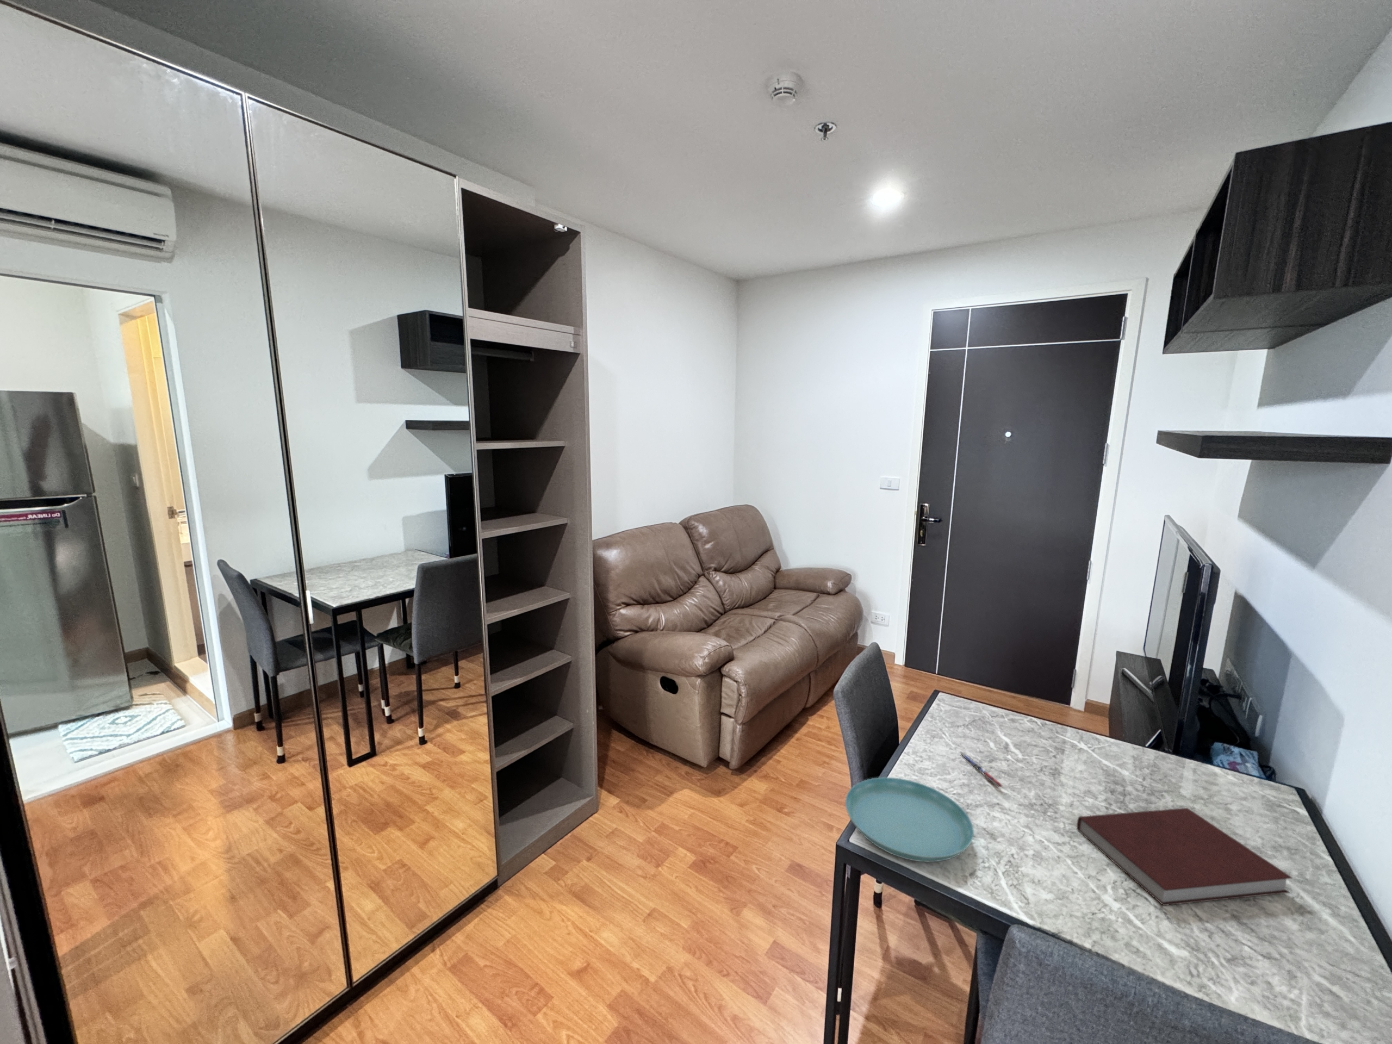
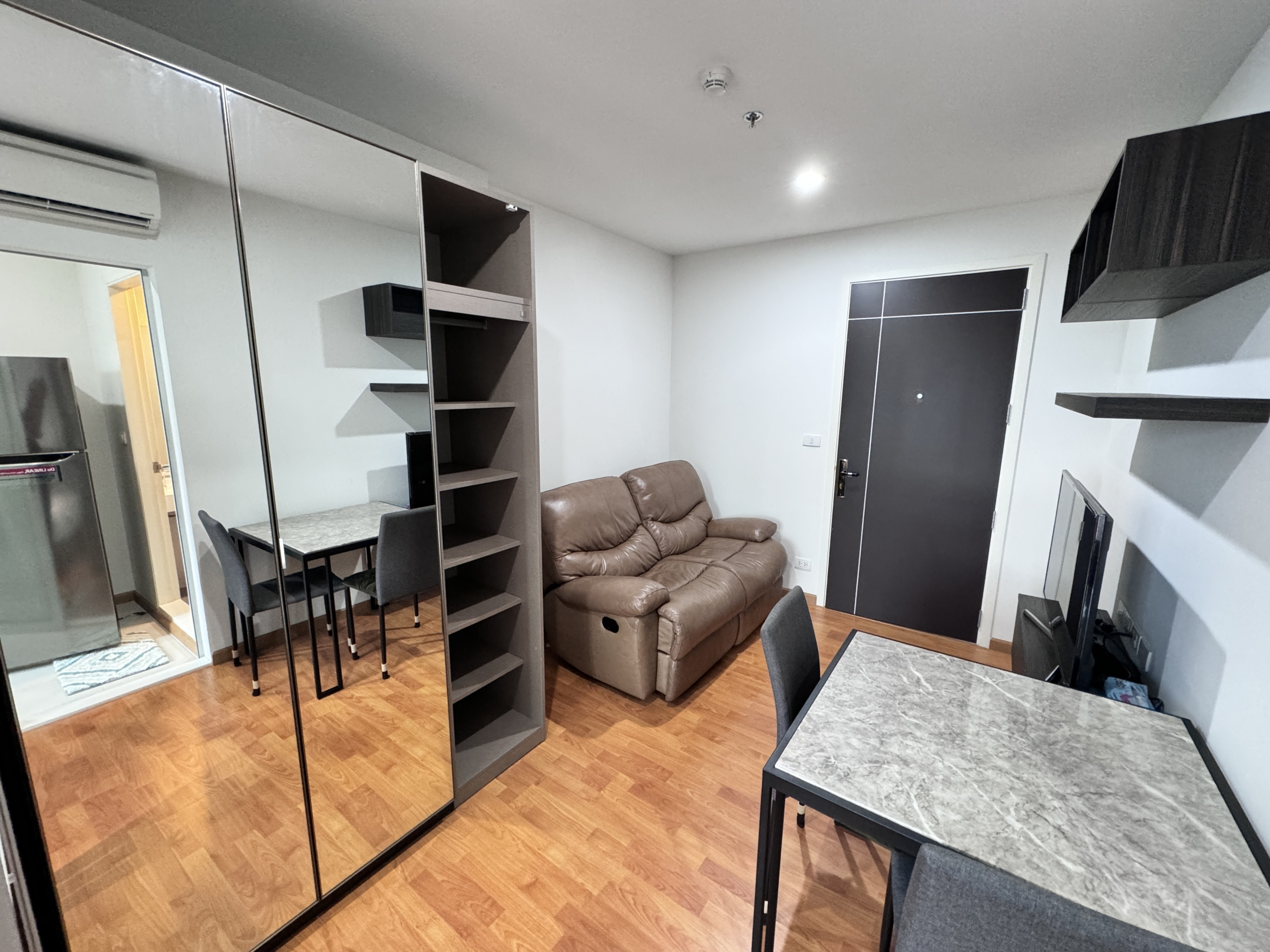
- notebook [1076,807,1293,906]
- saucer [845,778,974,862]
- pen [960,752,1003,787]
